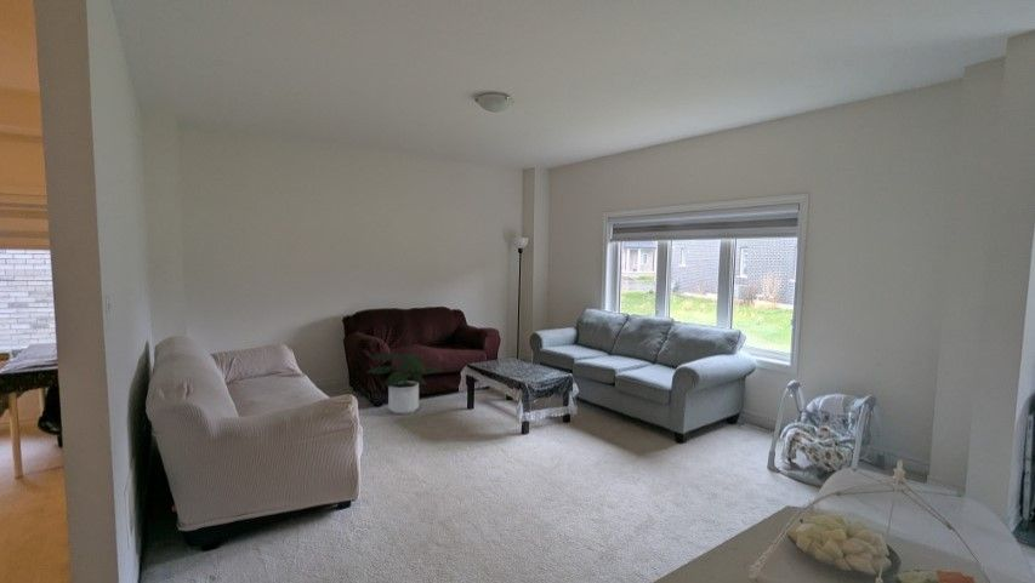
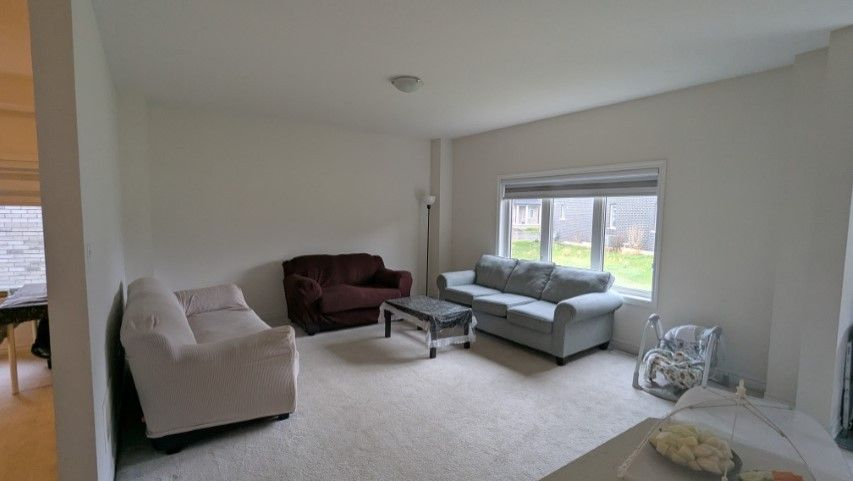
- potted plant [366,351,444,416]
